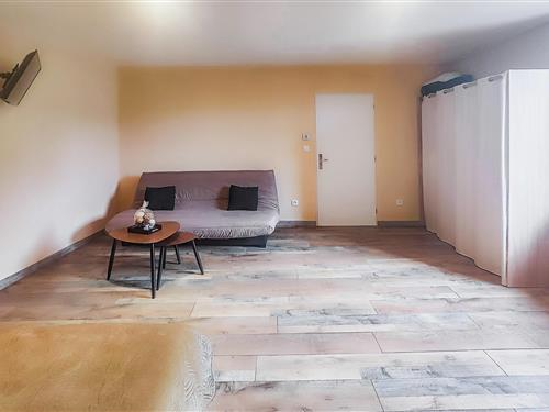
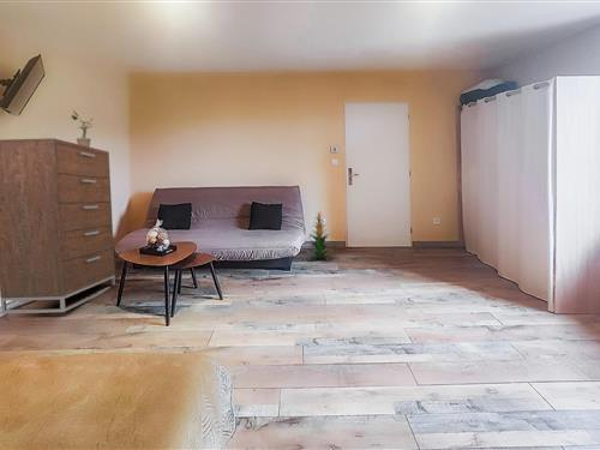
+ potted plant [71,109,94,148]
+ dresser [0,137,116,314]
+ indoor plant [305,209,336,262]
